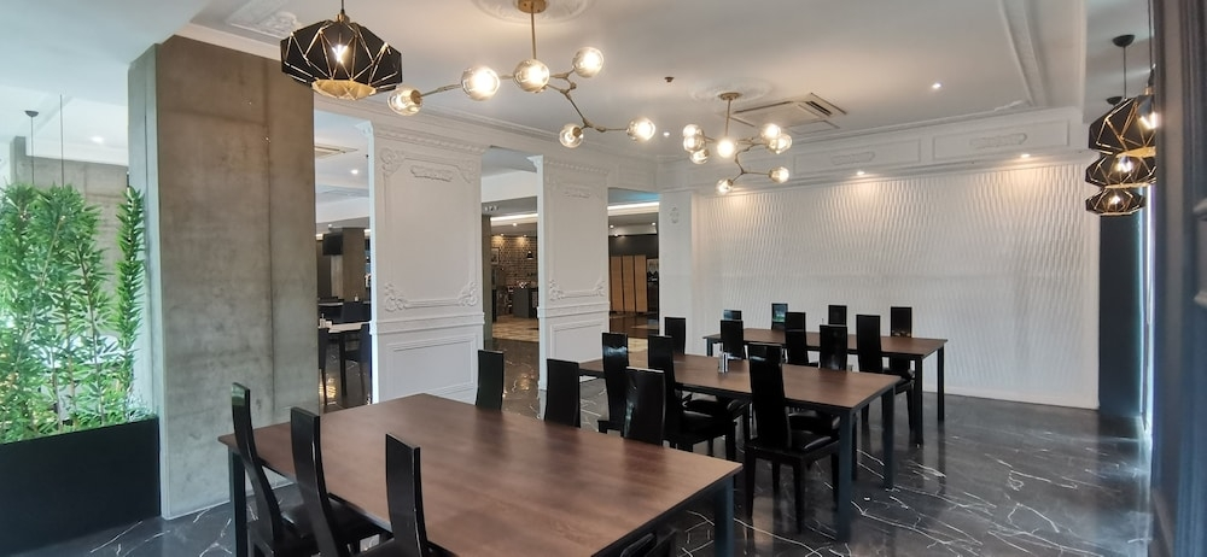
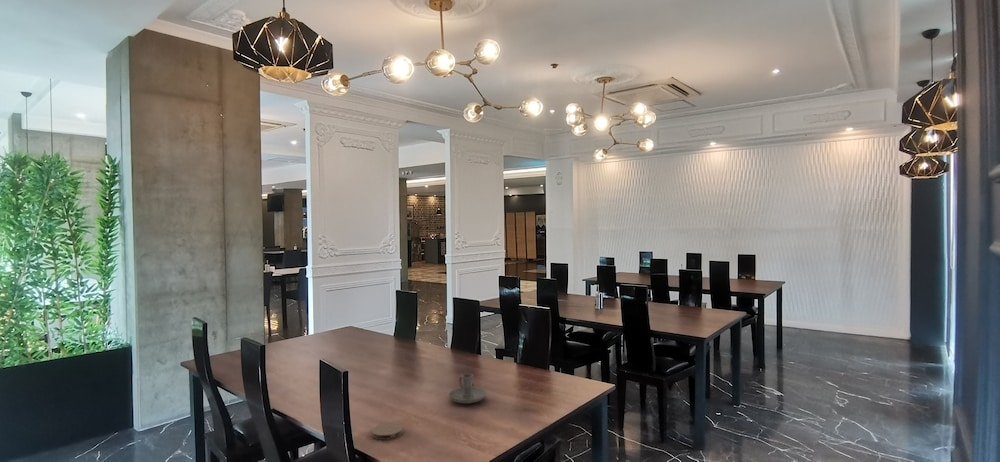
+ coaster [371,422,404,441]
+ candle holder [448,373,487,404]
